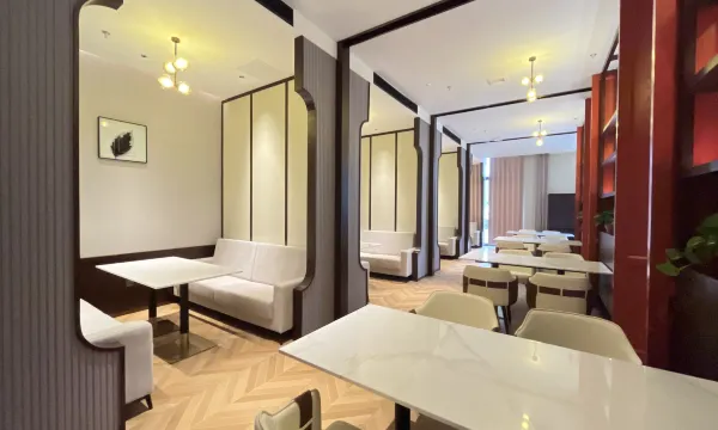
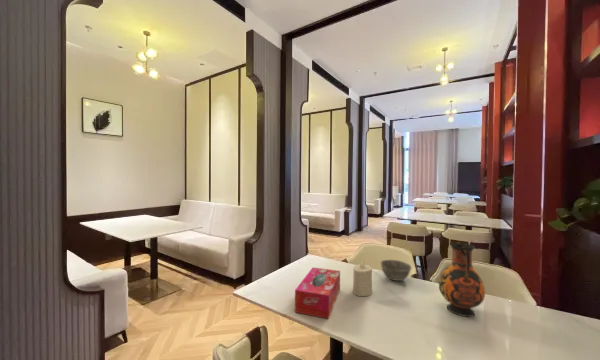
+ vase [438,241,486,318]
+ candle [352,262,373,297]
+ bowl [379,259,413,282]
+ tissue box [294,266,341,320]
